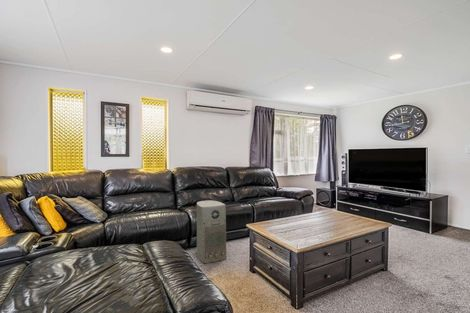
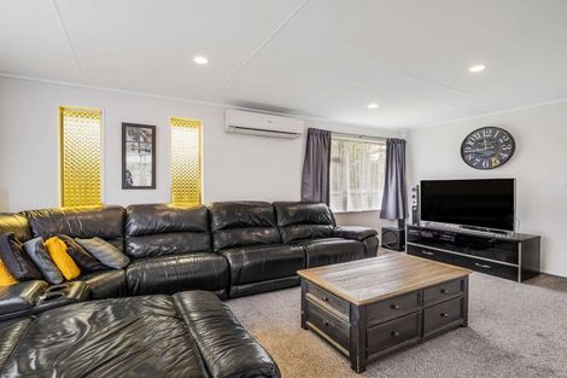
- air purifier [196,199,227,264]
